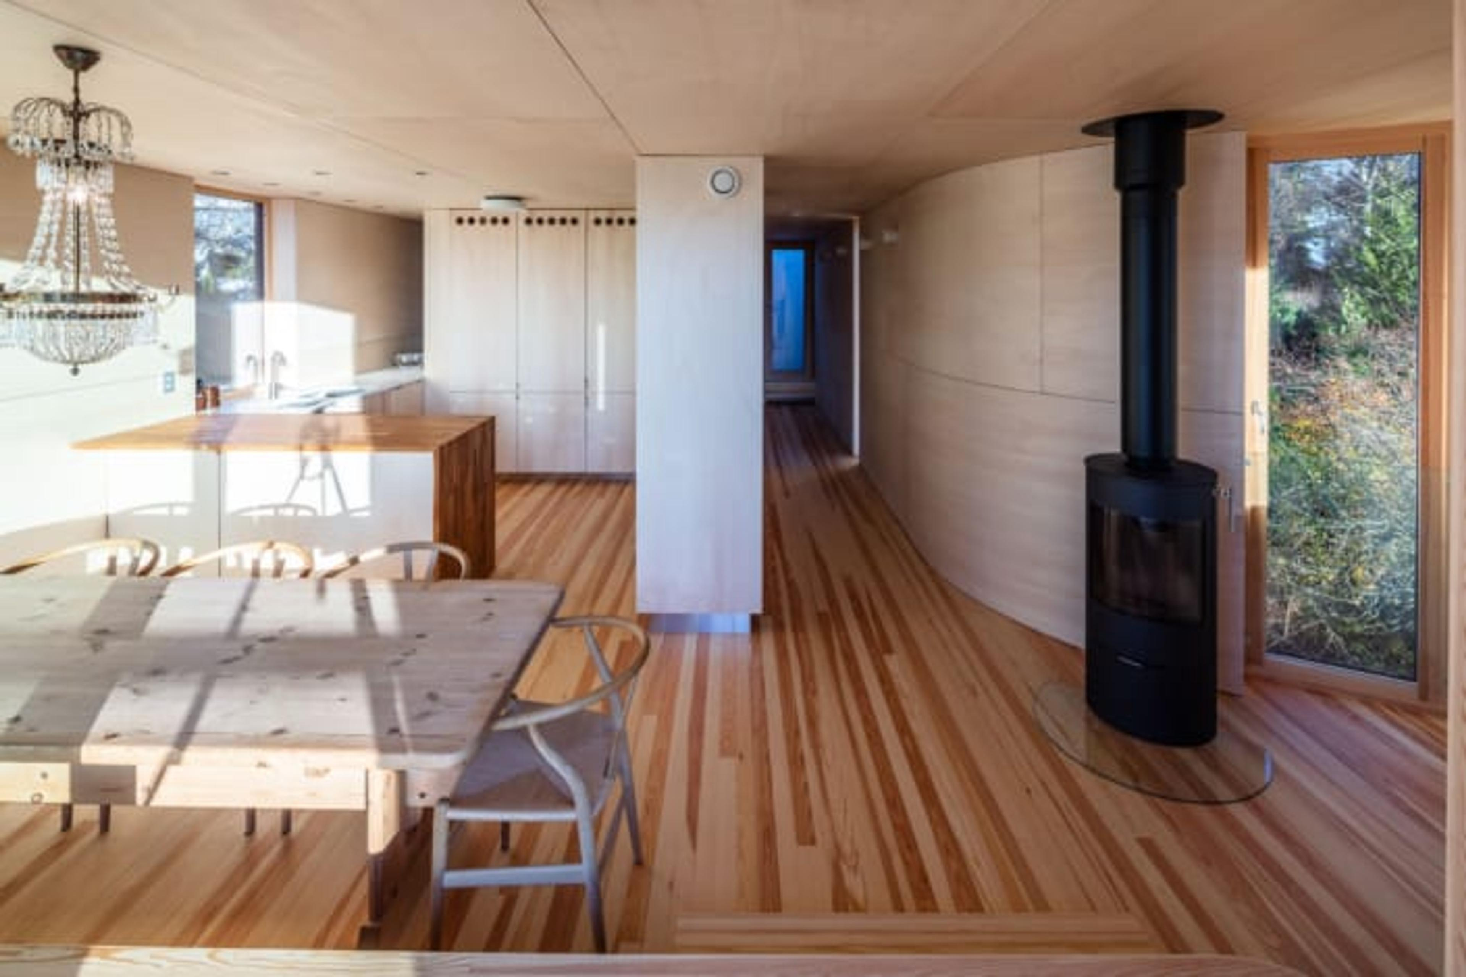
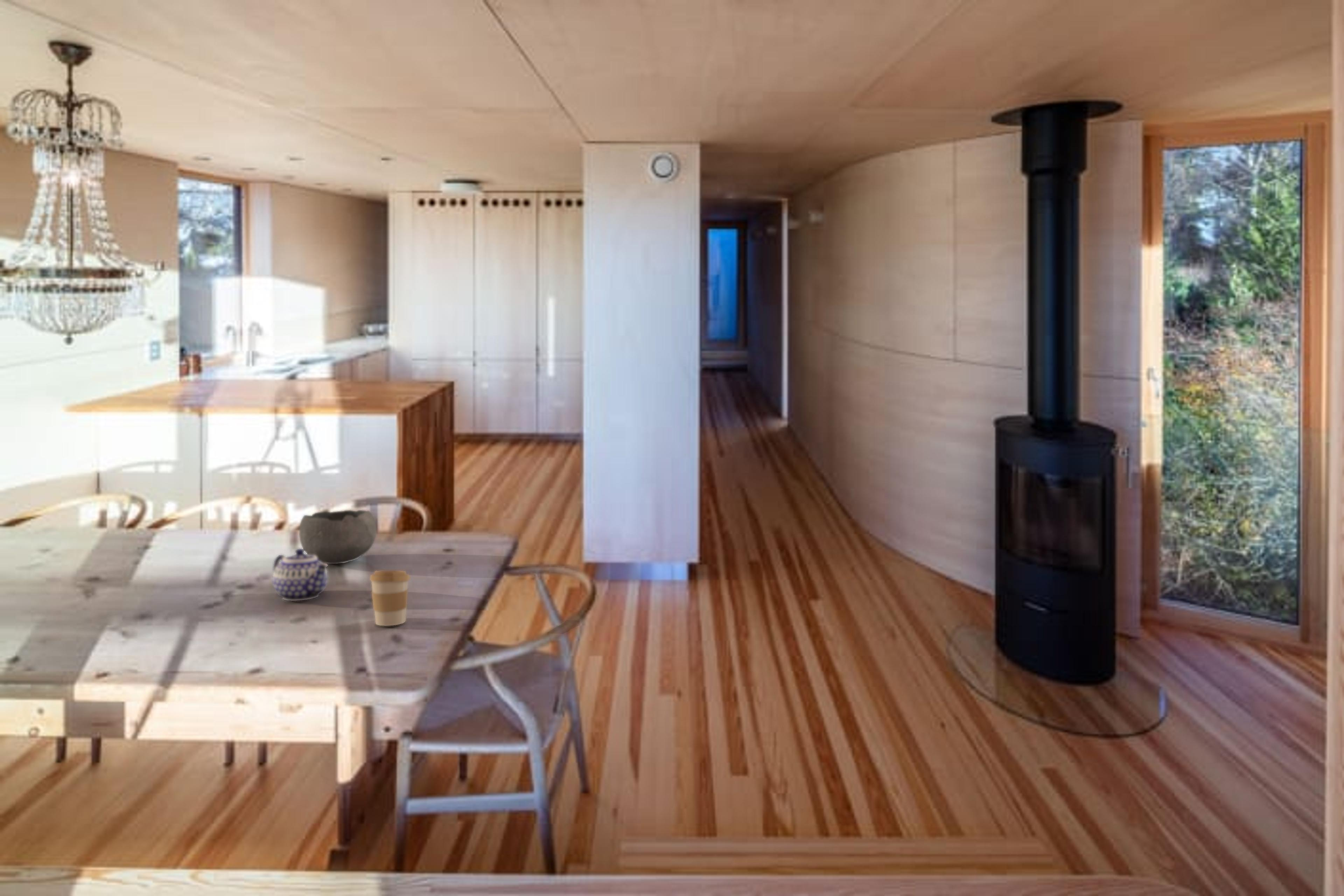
+ coffee cup [369,570,411,626]
+ bowl [299,510,377,564]
+ teapot [273,548,328,601]
